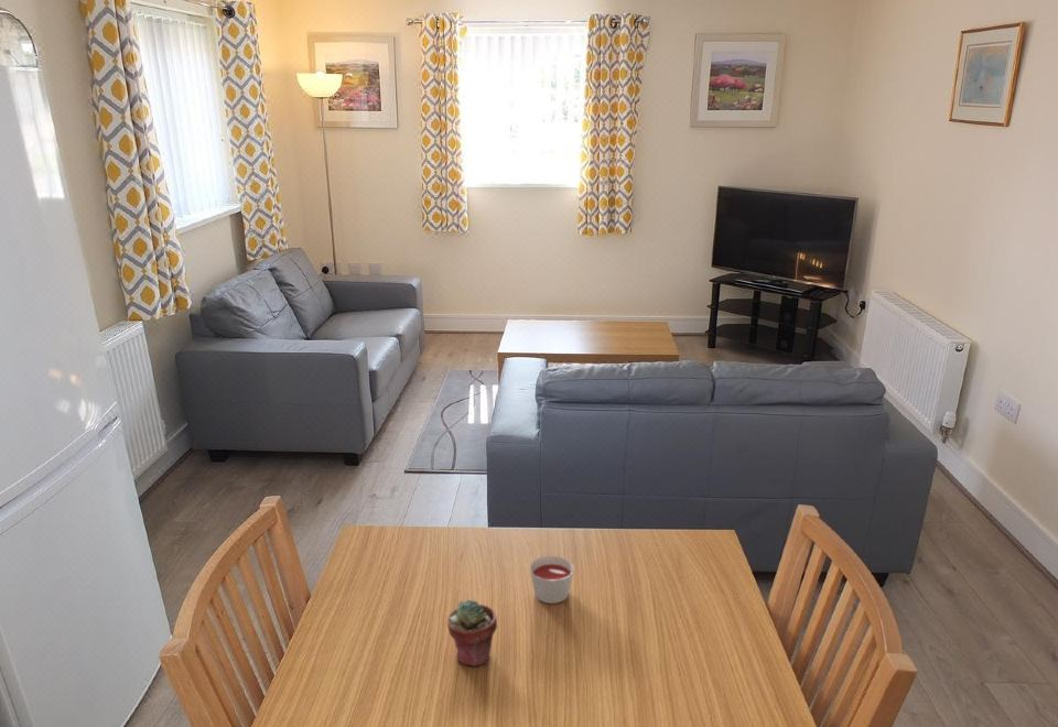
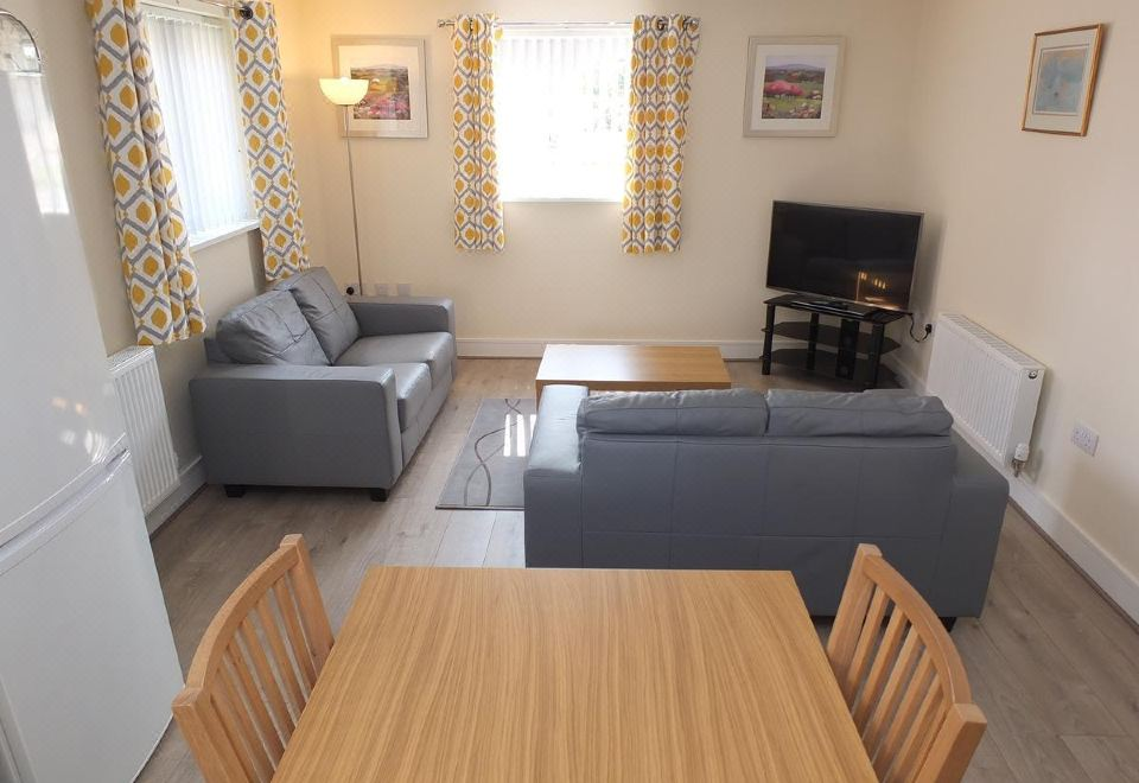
- candle [529,555,575,605]
- potted succulent [446,598,498,668]
